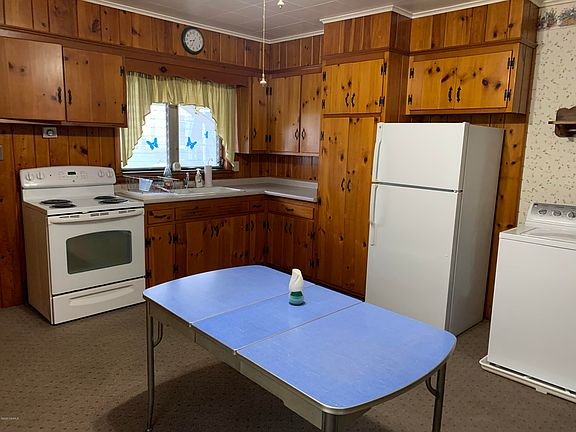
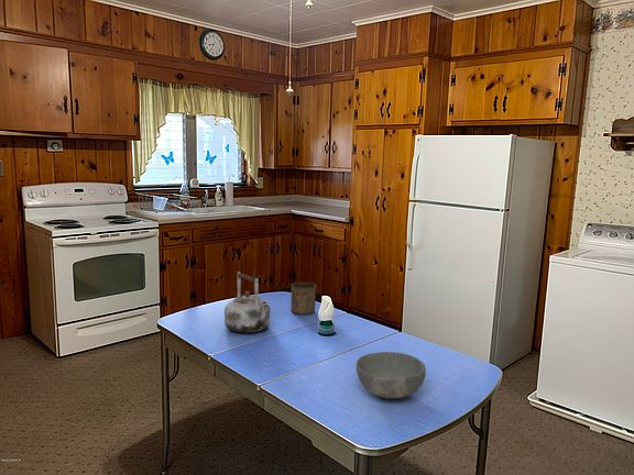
+ bowl [356,351,427,399]
+ cup [291,281,317,316]
+ kettle [223,270,271,334]
